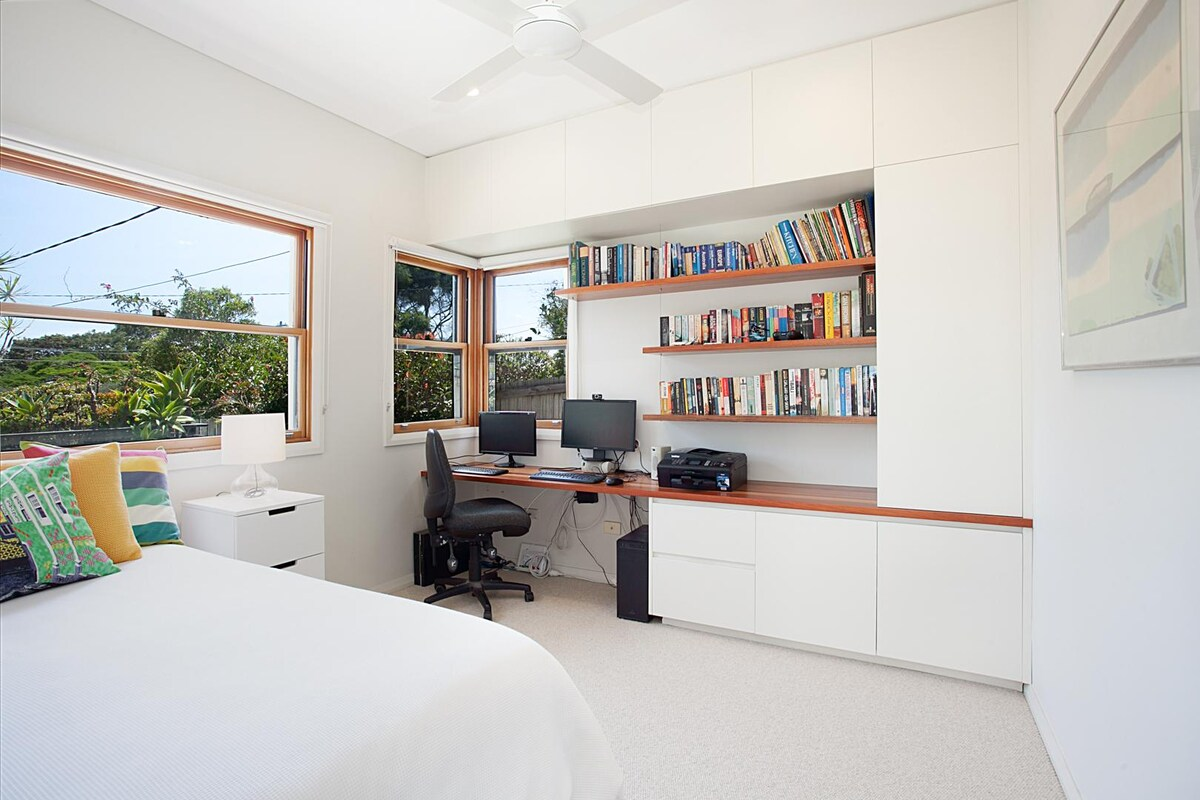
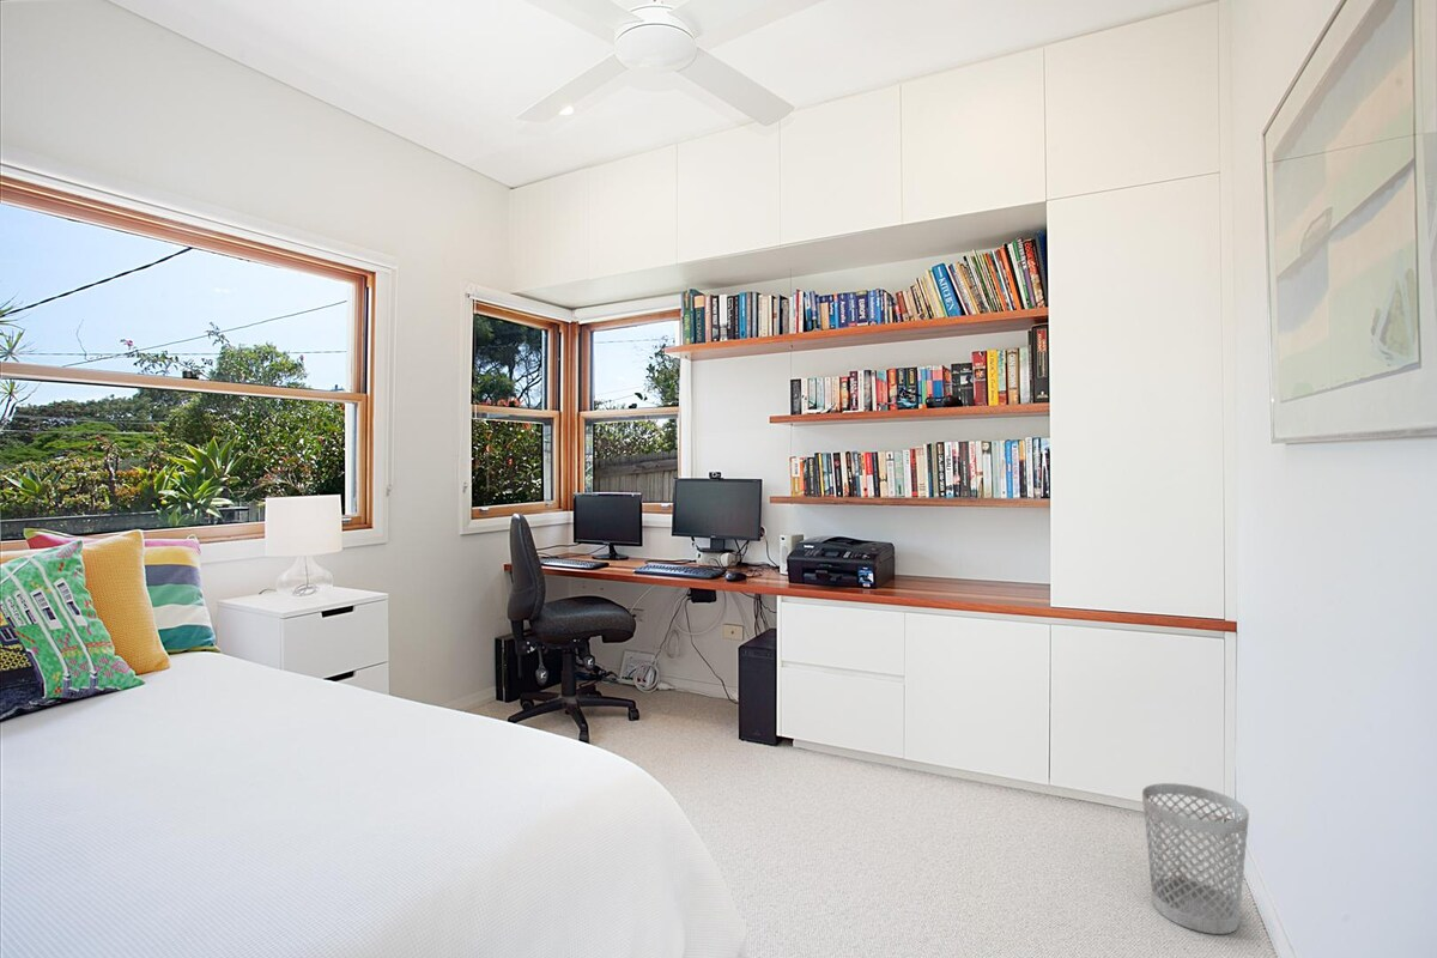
+ wastebasket [1141,782,1250,935]
